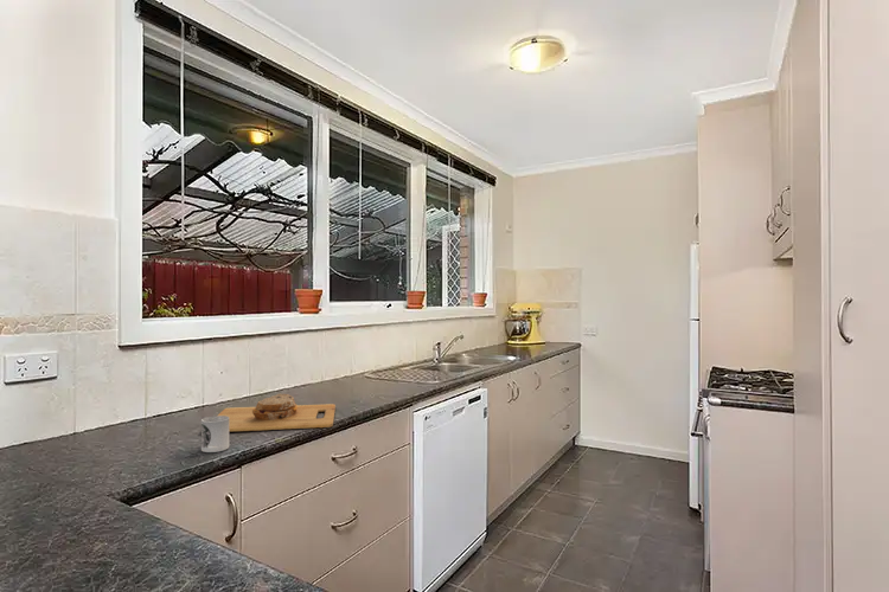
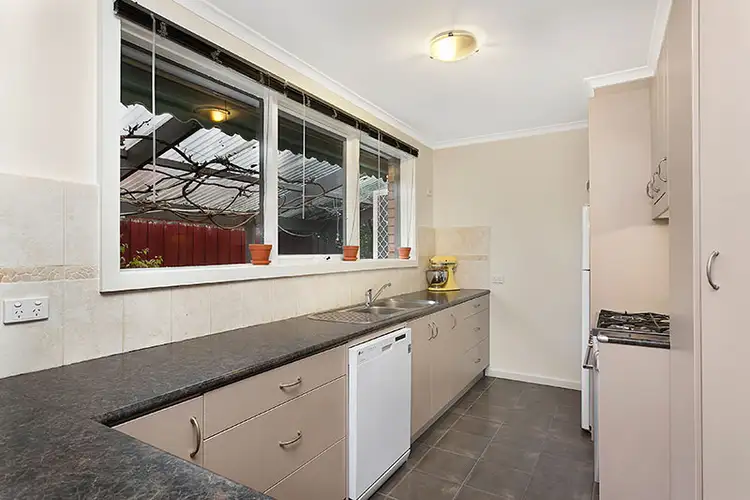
- cup [200,414,230,453]
- cutting board [217,393,337,432]
